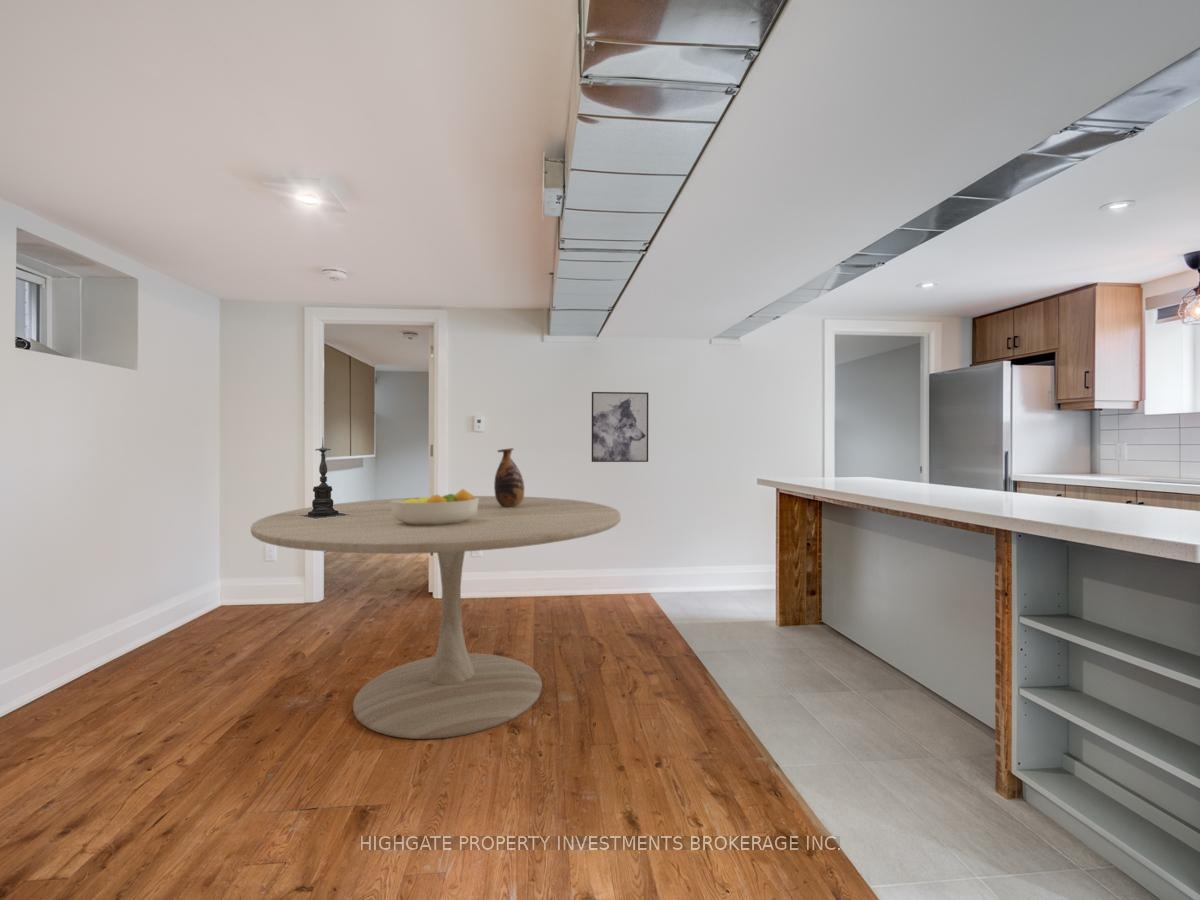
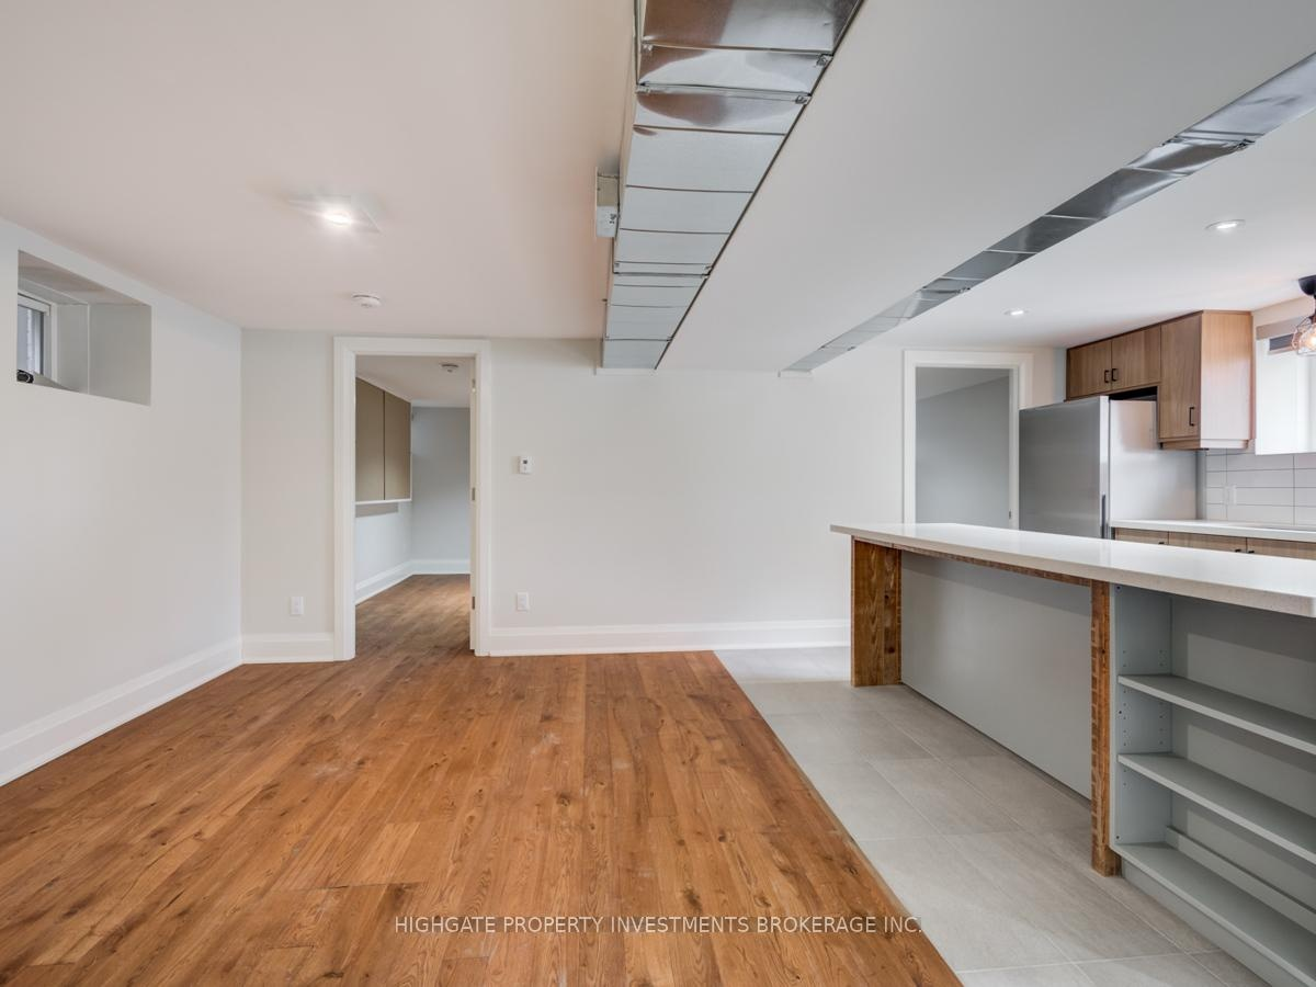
- fruit bowl [390,488,479,525]
- candle holder [297,437,351,519]
- vase [493,447,525,507]
- wall art [591,391,649,463]
- dining table [250,495,621,740]
